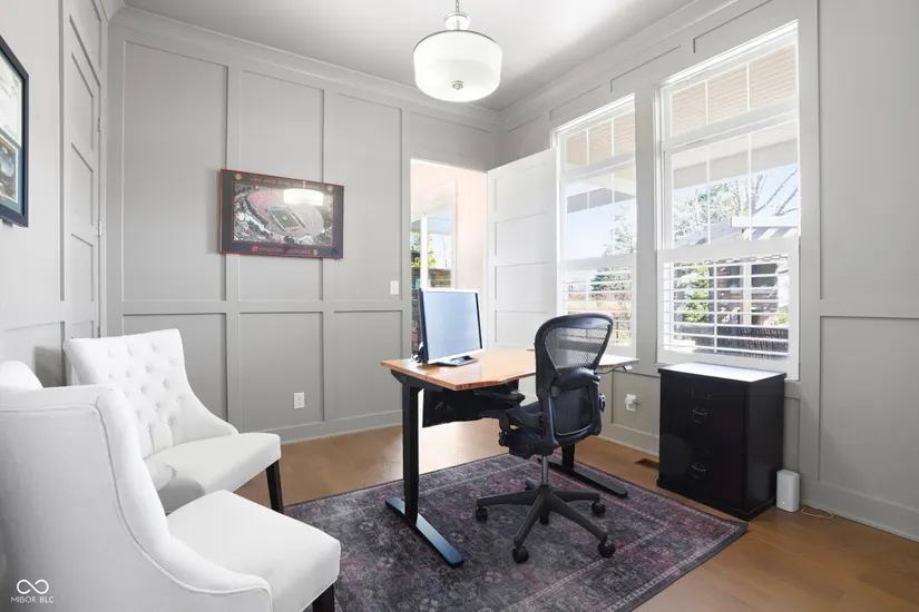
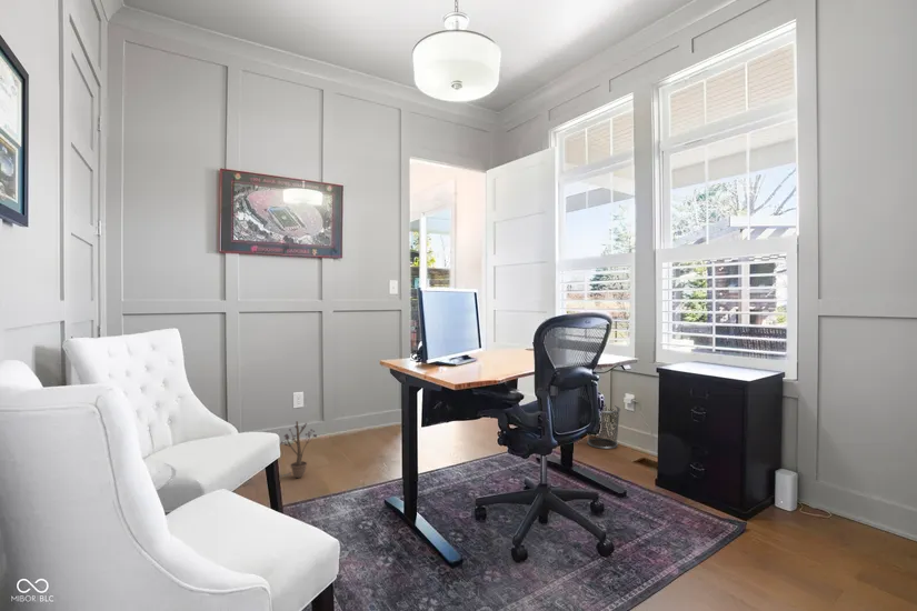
+ waste bin [586,403,621,450]
+ decorative plant [279,420,318,479]
